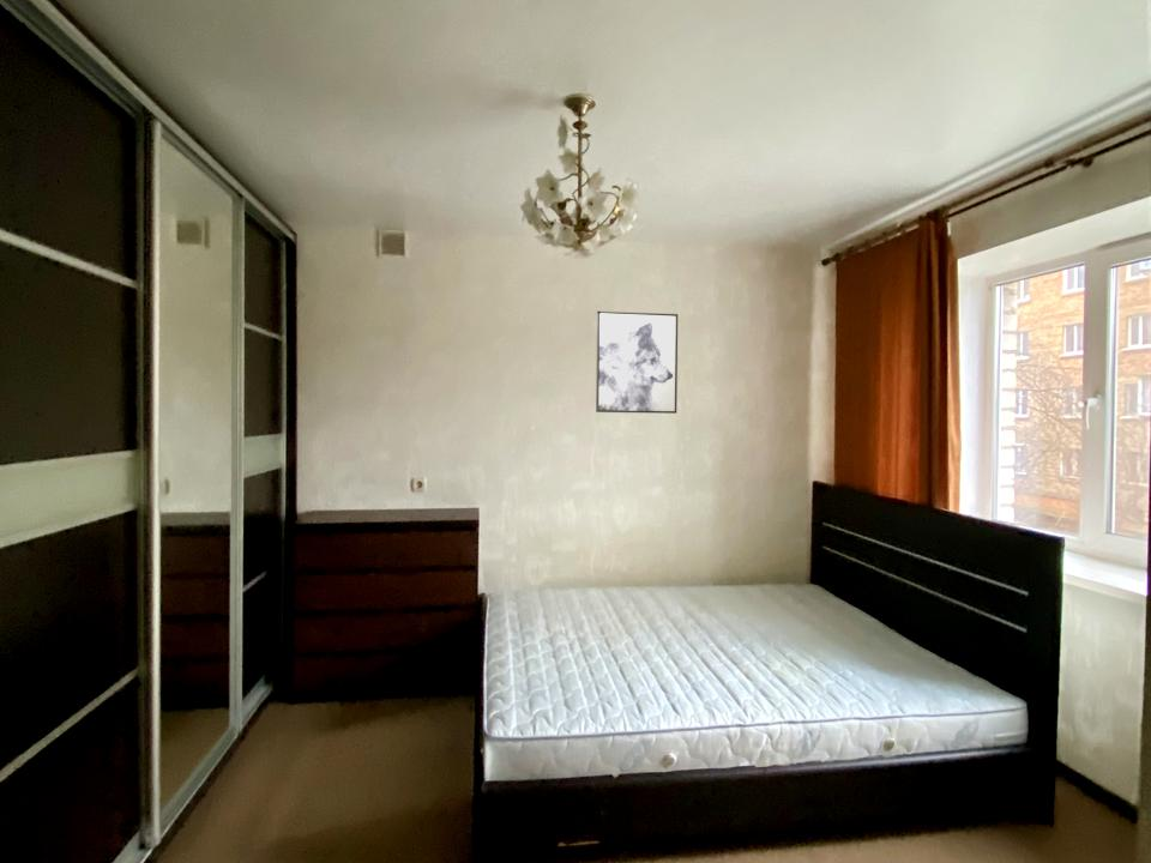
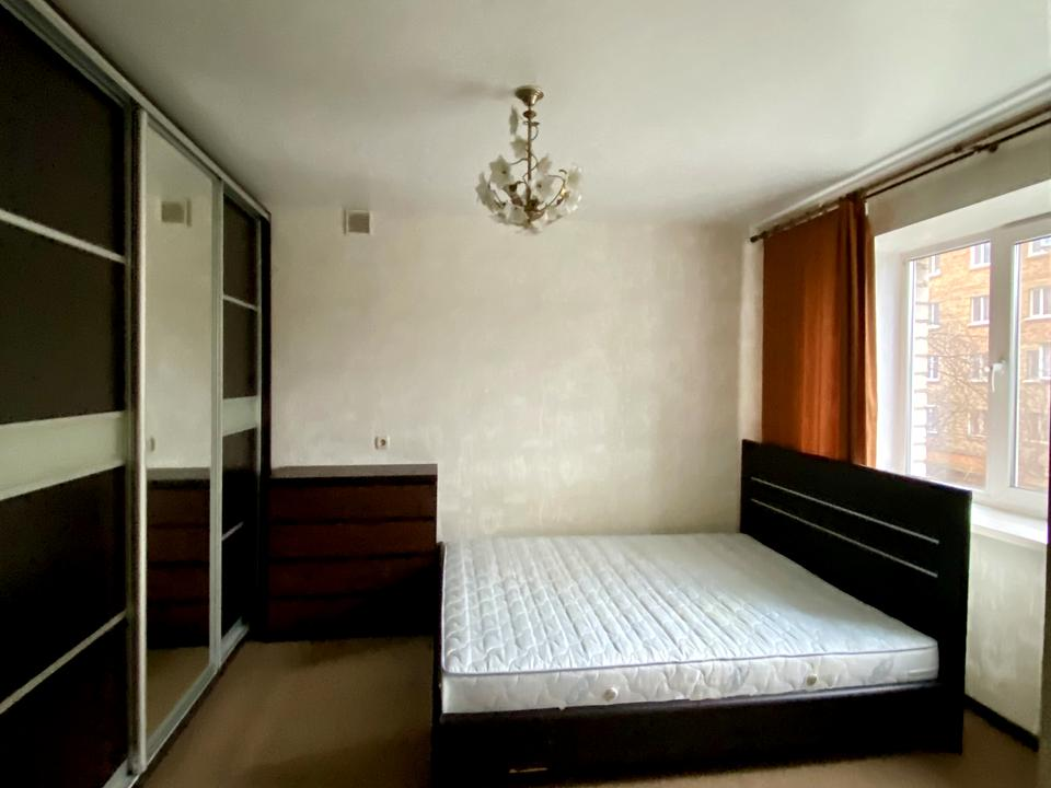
- wall art [595,310,679,415]
